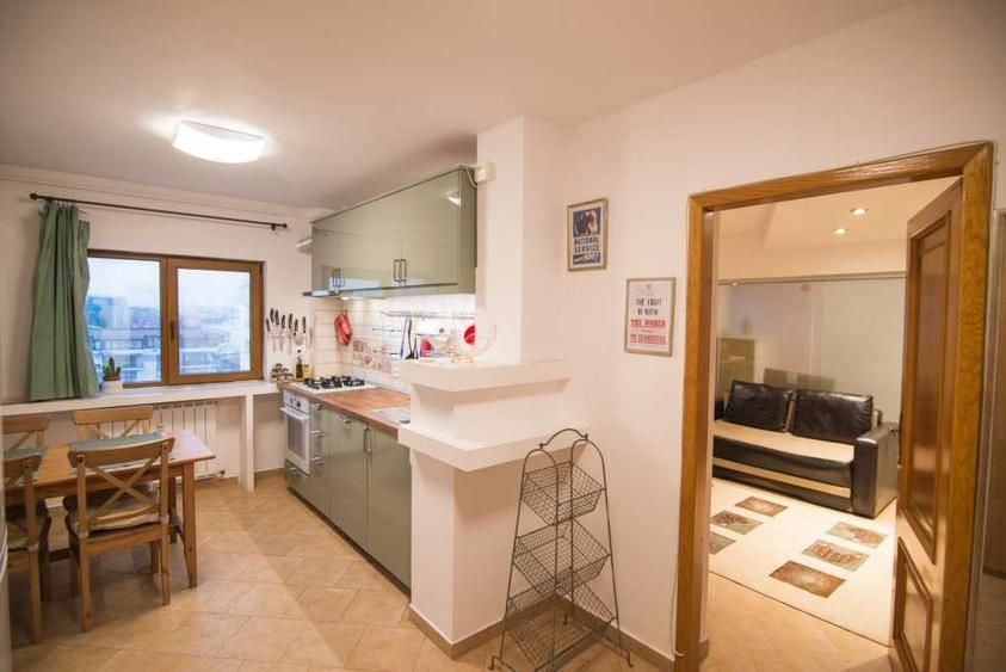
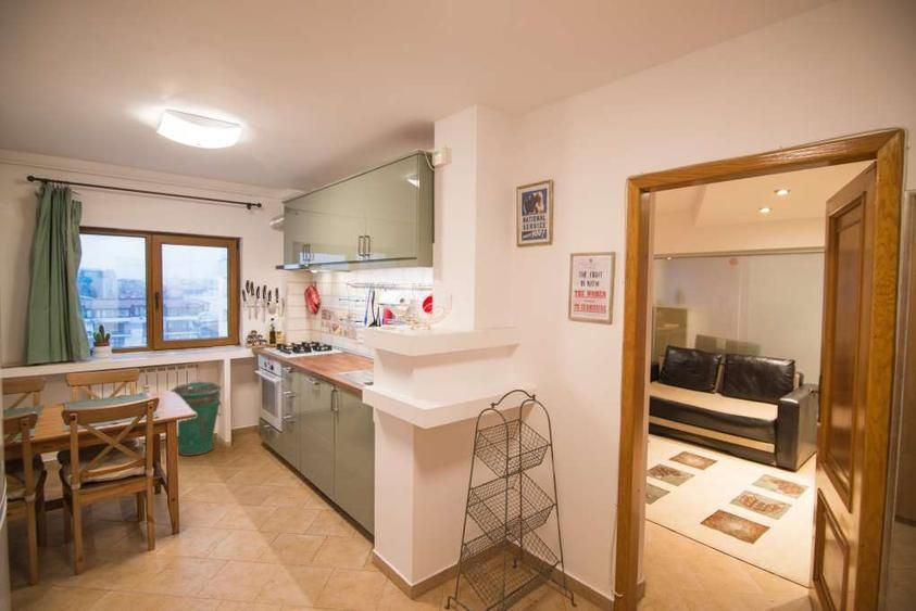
+ trash can [170,379,223,457]
